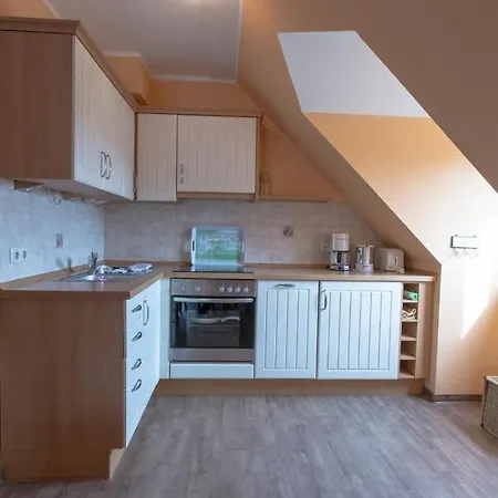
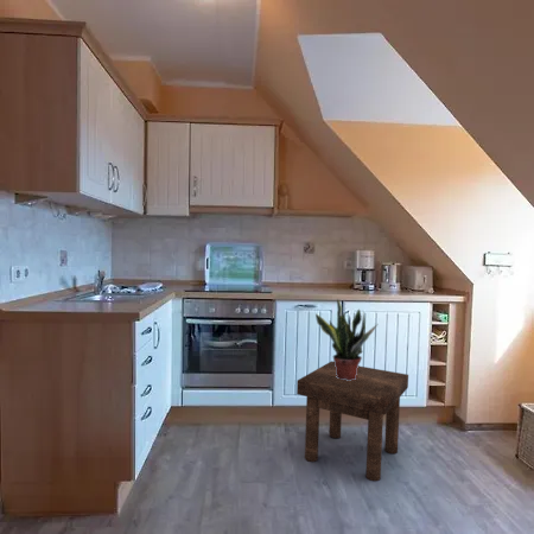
+ stool [295,360,409,483]
+ potted plant [314,298,379,381]
